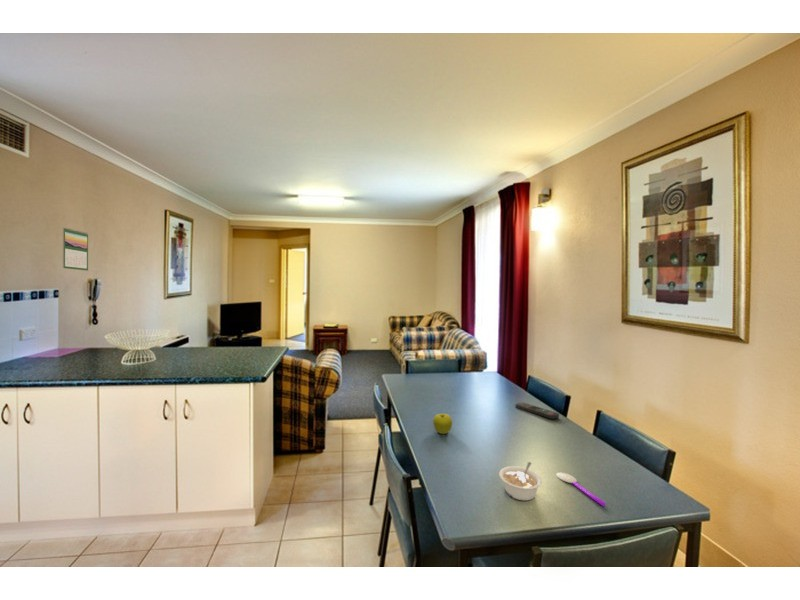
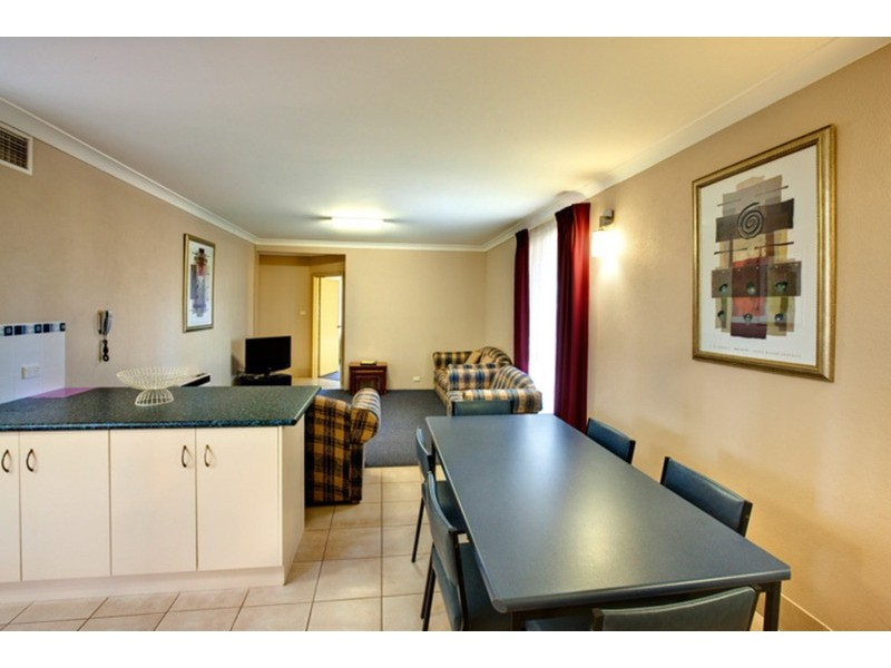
- remote control [515,402,560,420]
- fruit [432,413,453,435]
- spoon [555,472,607,507]
- legume [498,461,543,502]
- calendar [62,226,89,272]
